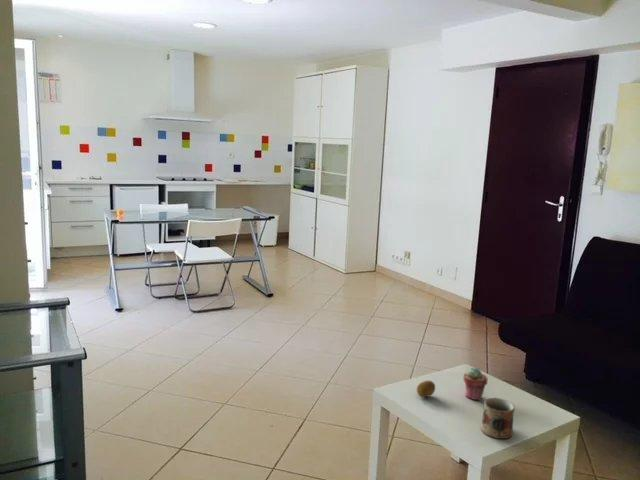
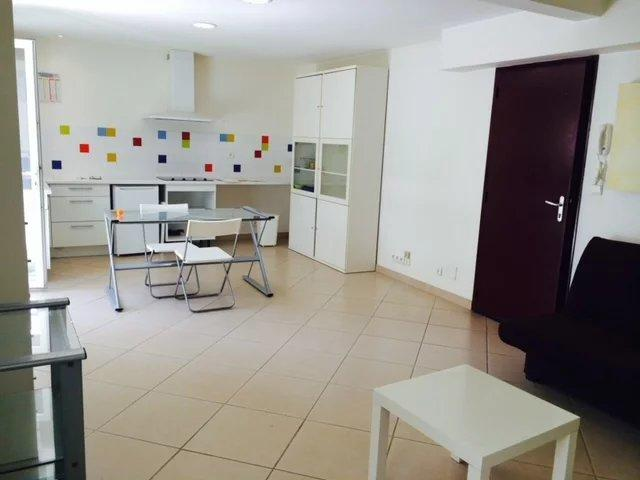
- fruit [416,380,436,398]
- potted succulent [462,366,489,402]
- mug [480,397,516,440]
